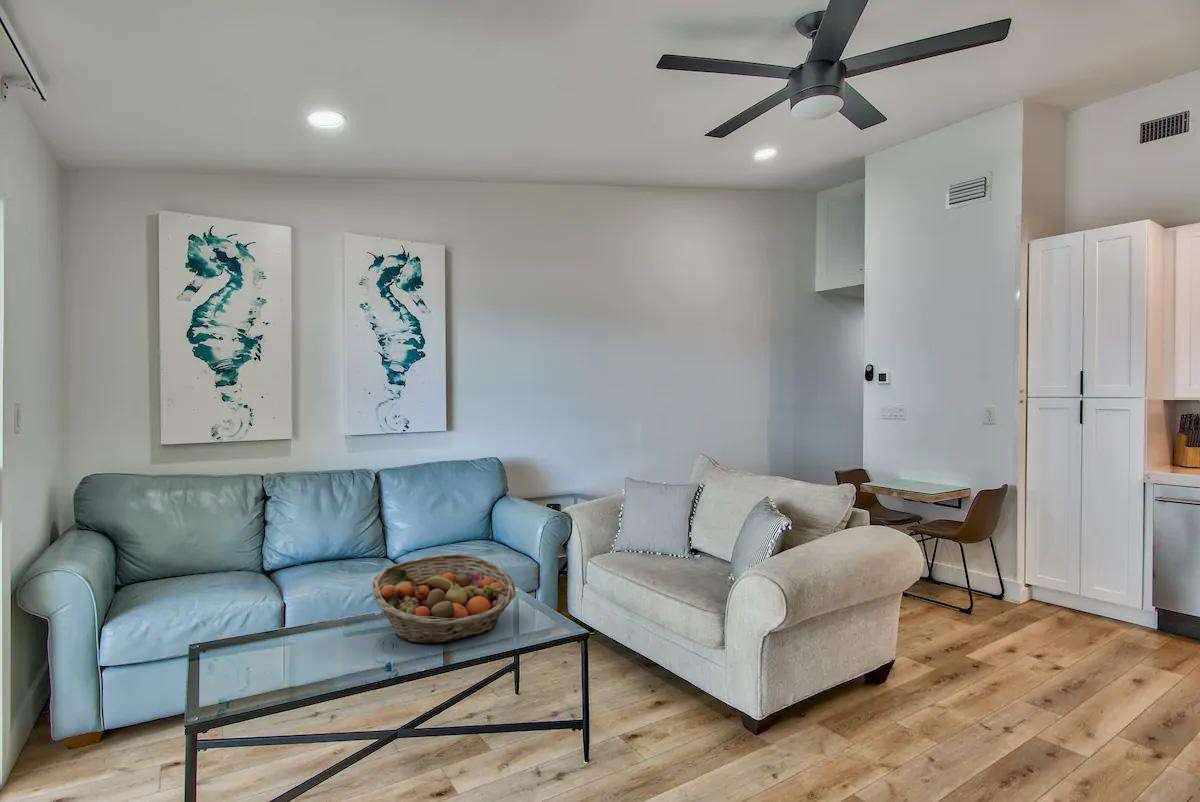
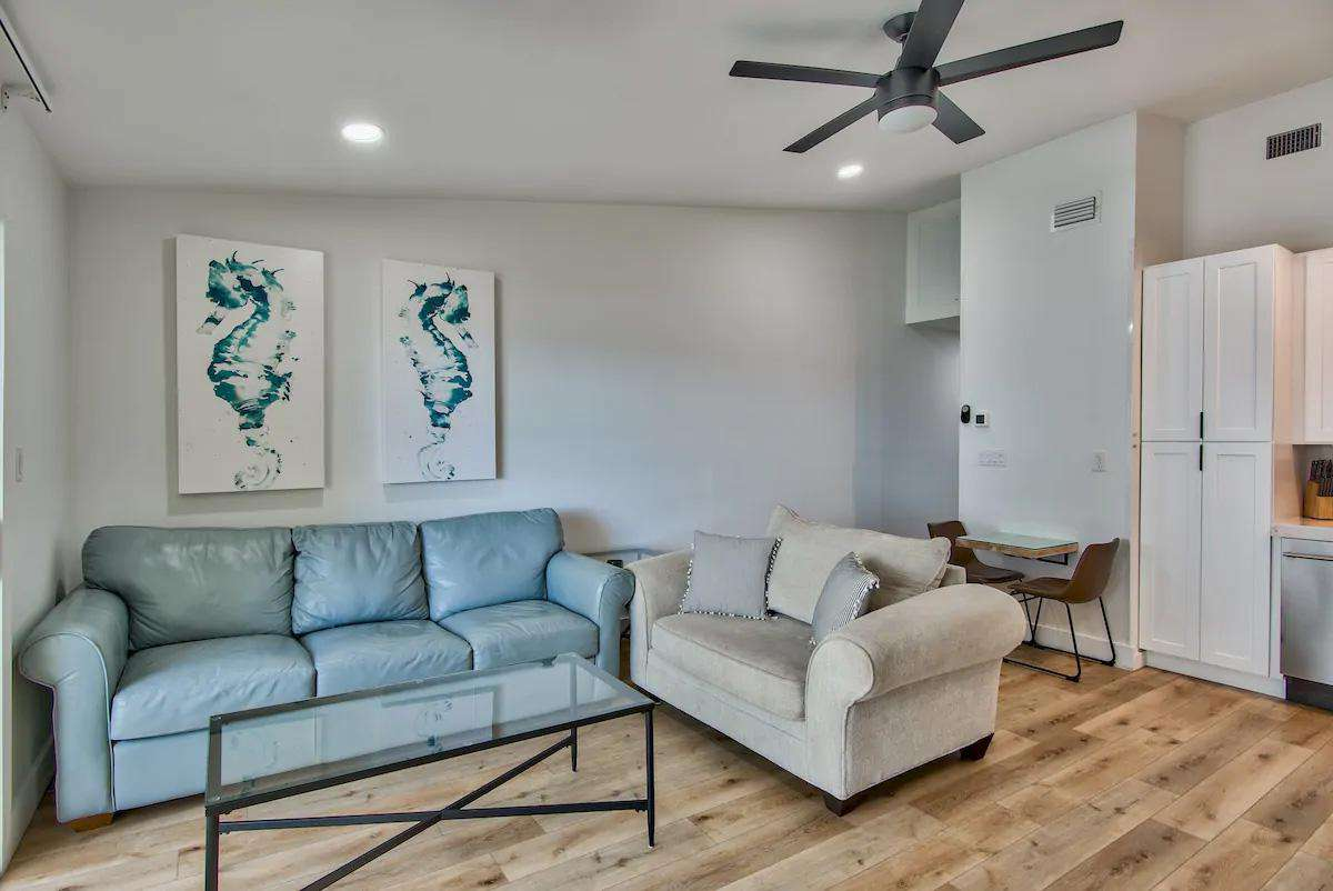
- fruit basket [371,553,517,645]
